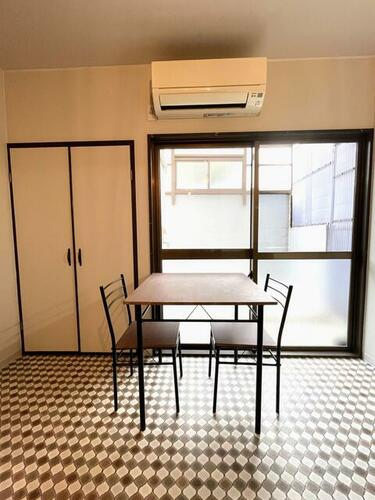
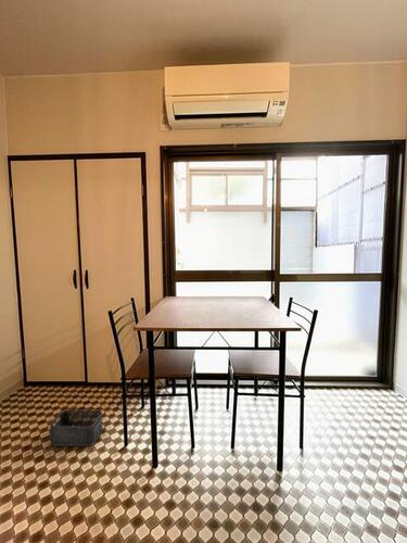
+ storage bin [49,408,104,447]
